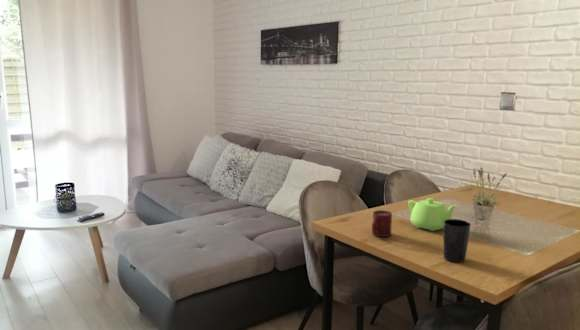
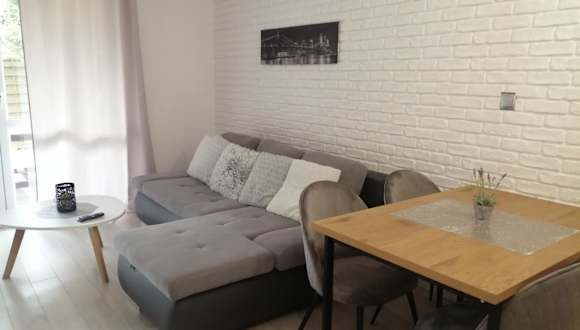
- cup [443,218,472,263]
- teapot [407,197,458,232]
- cup [371,209,393,238]
